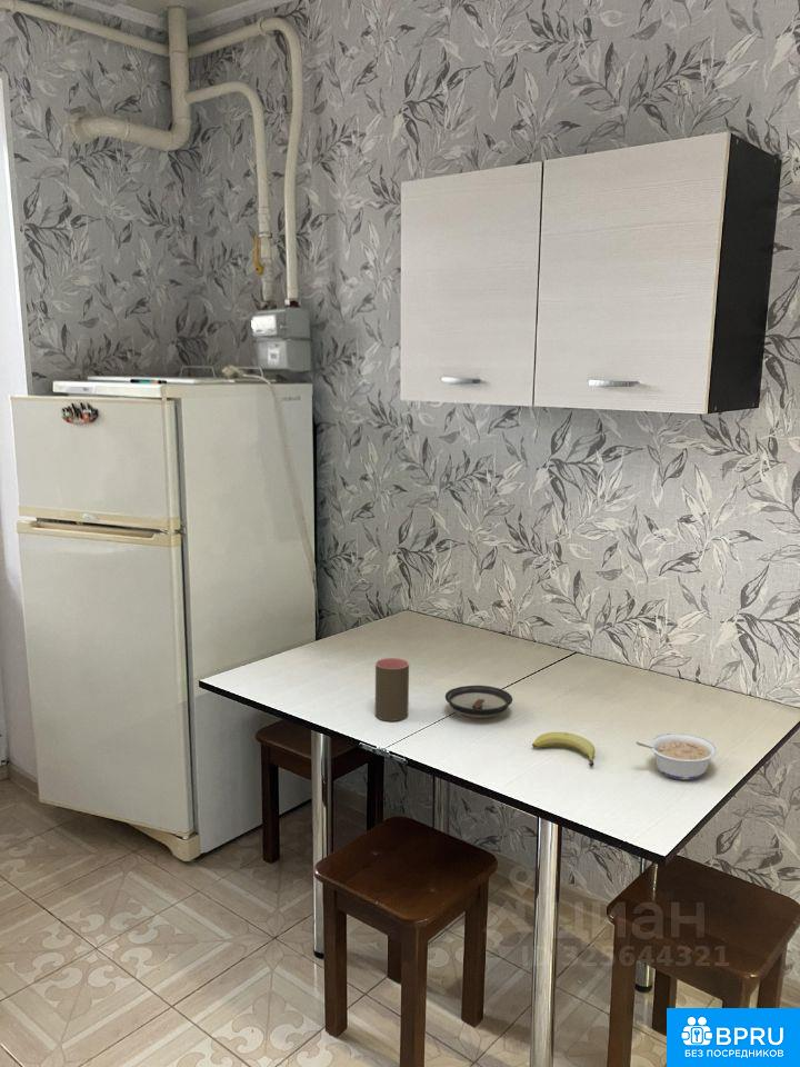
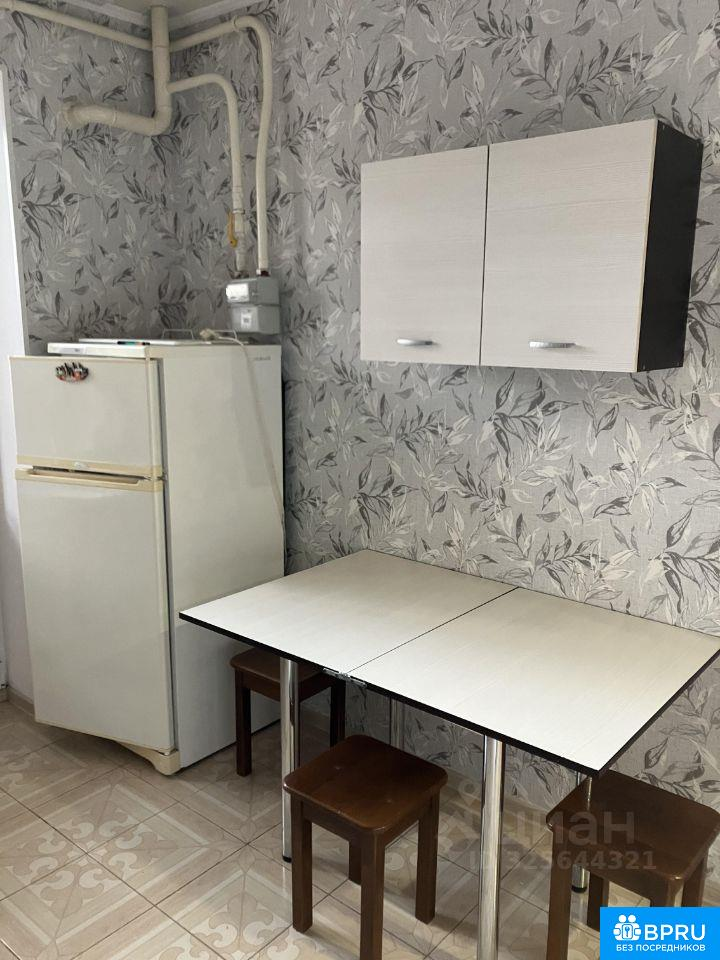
- fruit [531,731,597,768]
- legume [636,732,719,780]
- cup [374,657,410,722]
- saucer [444,685,513,719]
